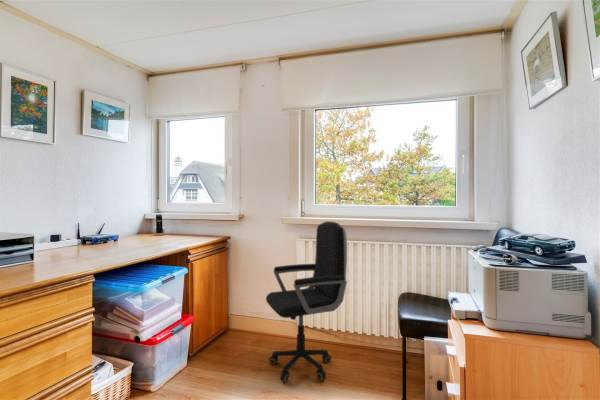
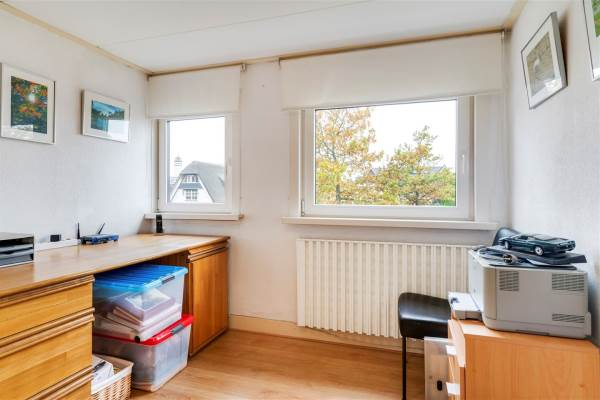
- office chair [265,220,348,383]
